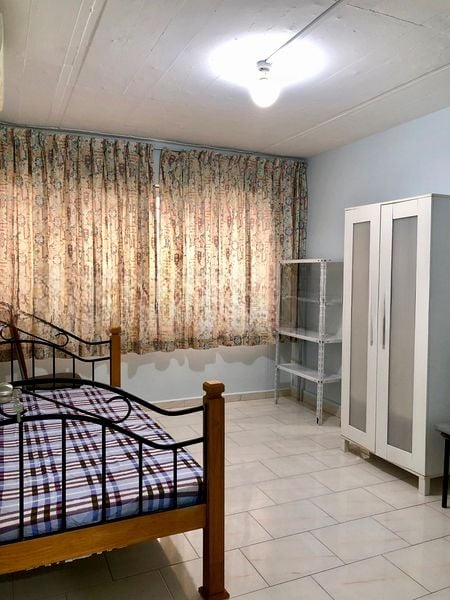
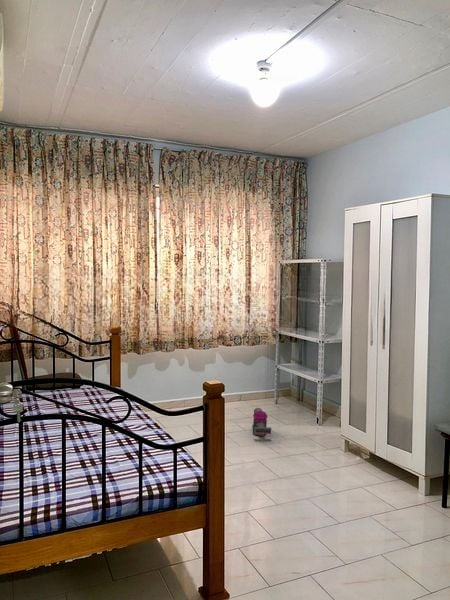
+ vacuum cleaner [251,407,272,437]
